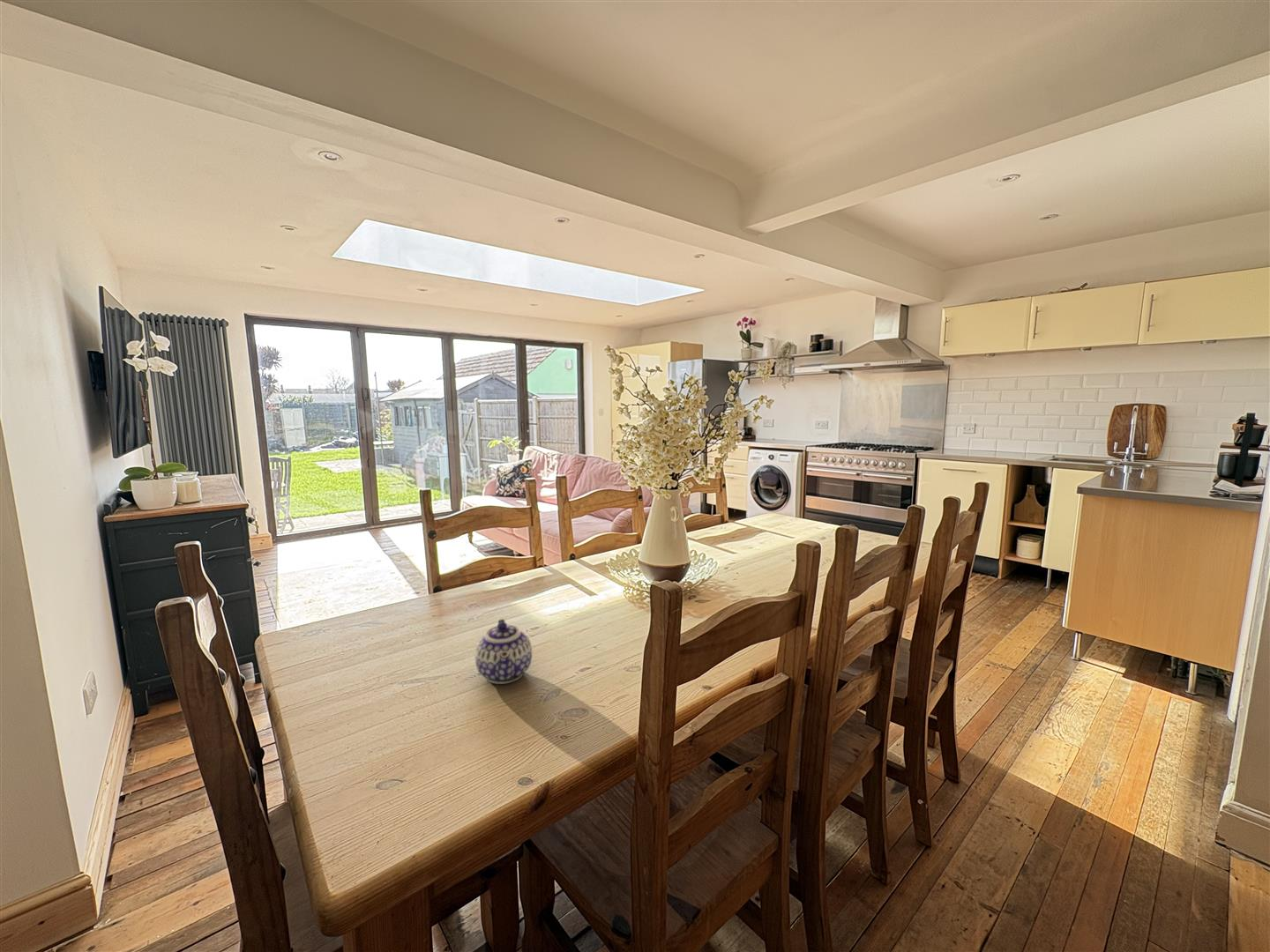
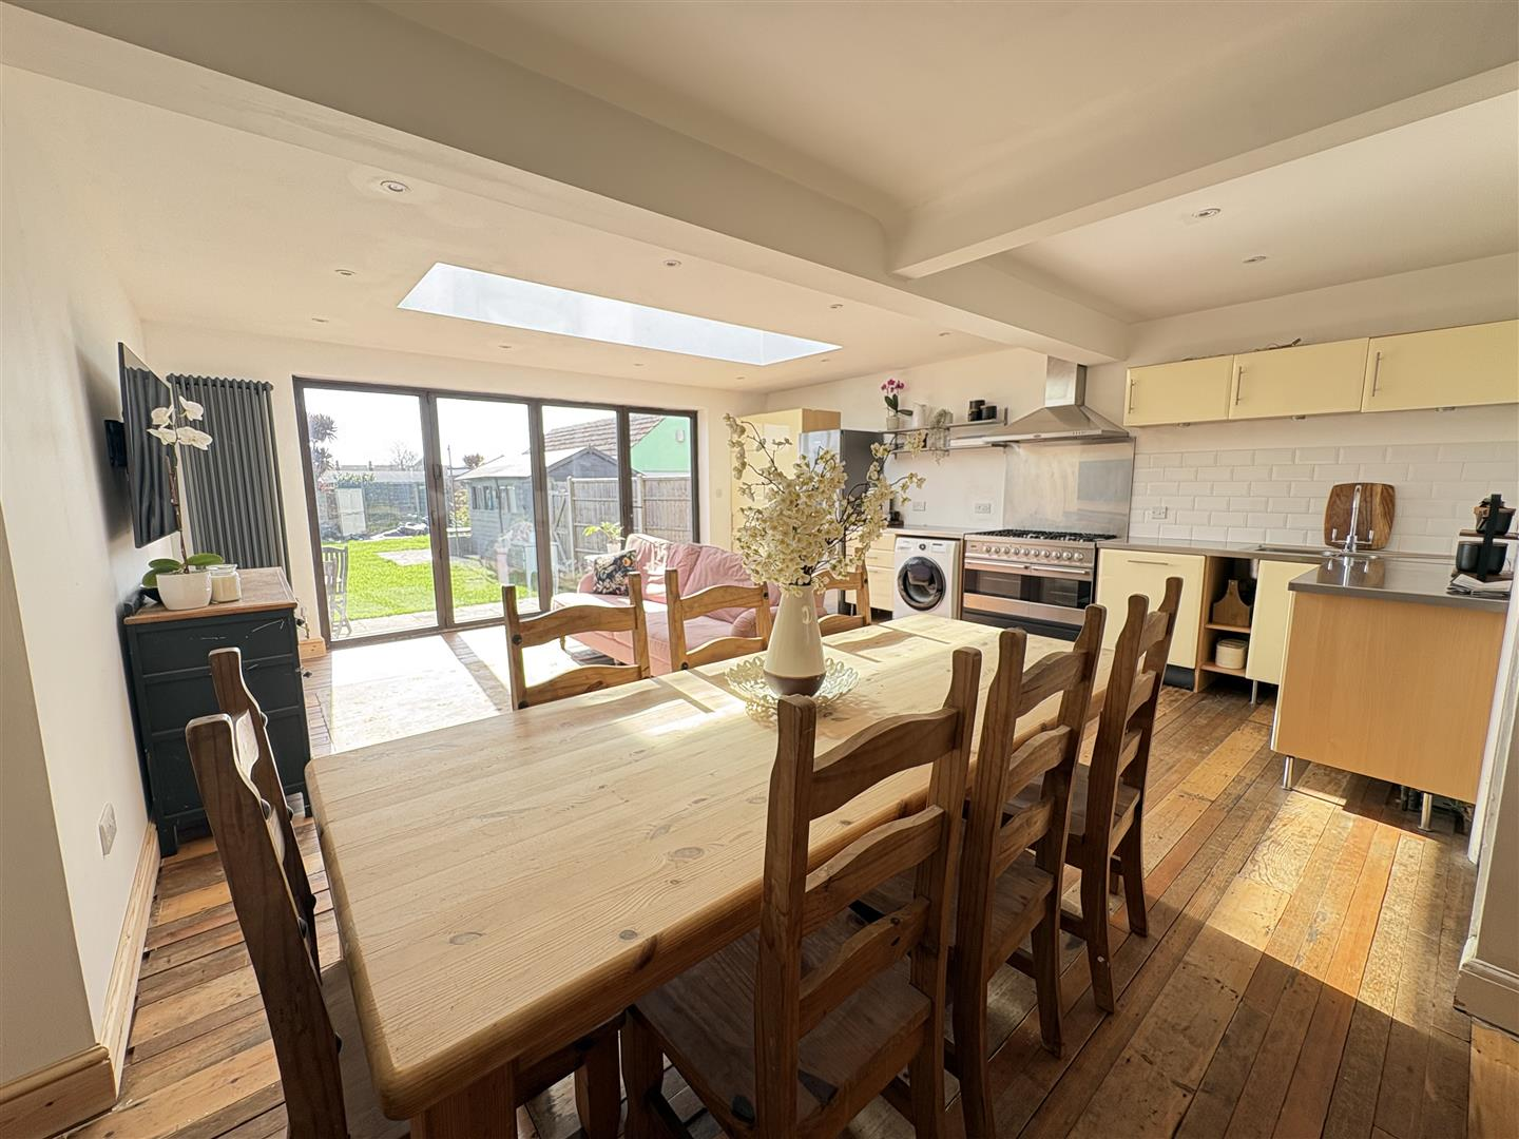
- teapot [474,618,533,685]
